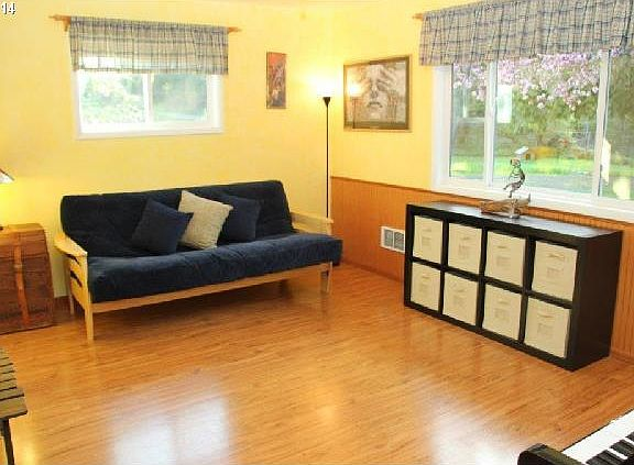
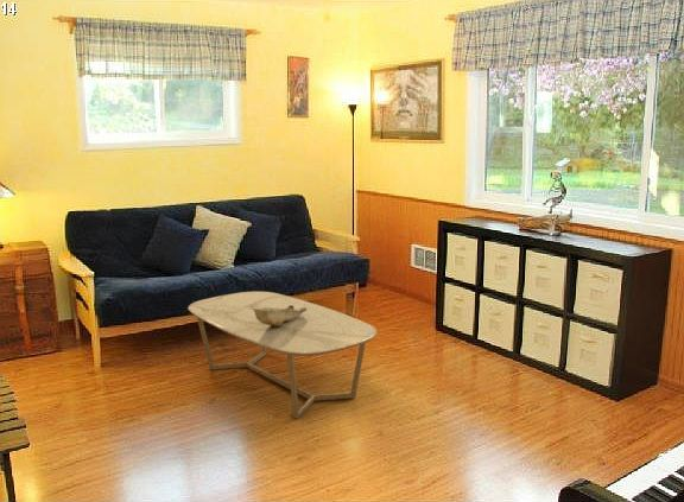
+ coffee table [186,291,379,420]
+ decorative bowl [251,305,308,326]
